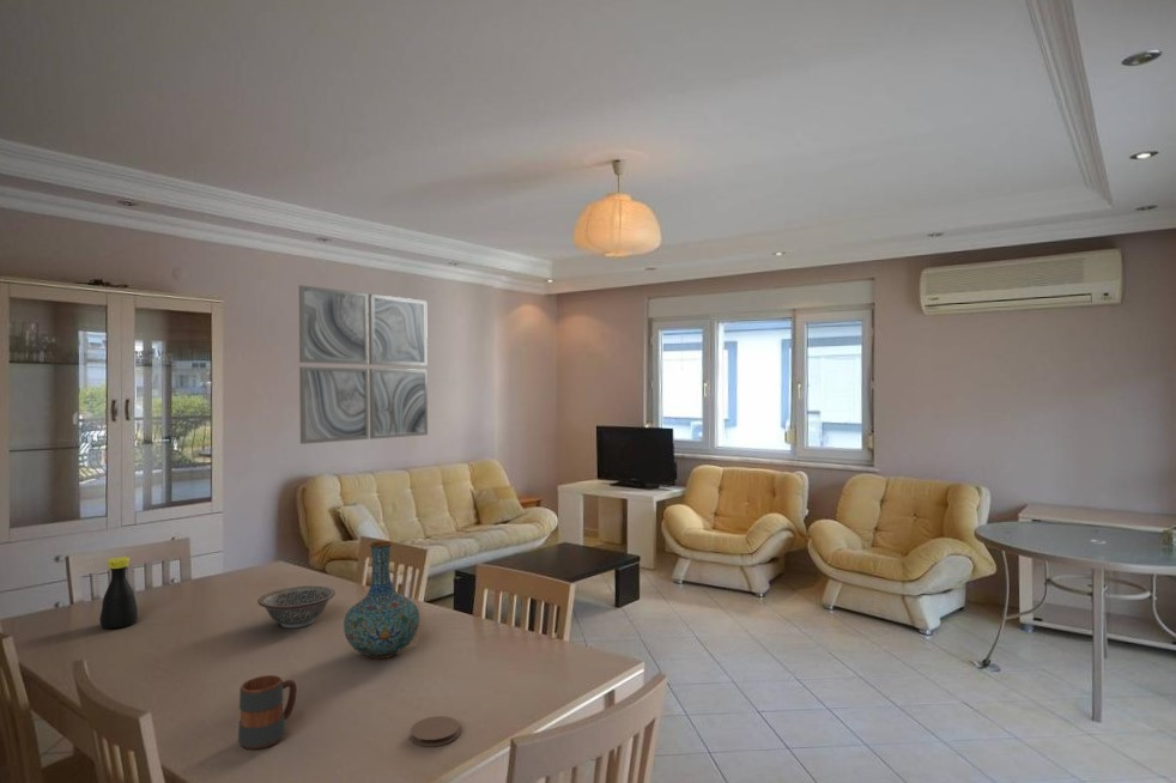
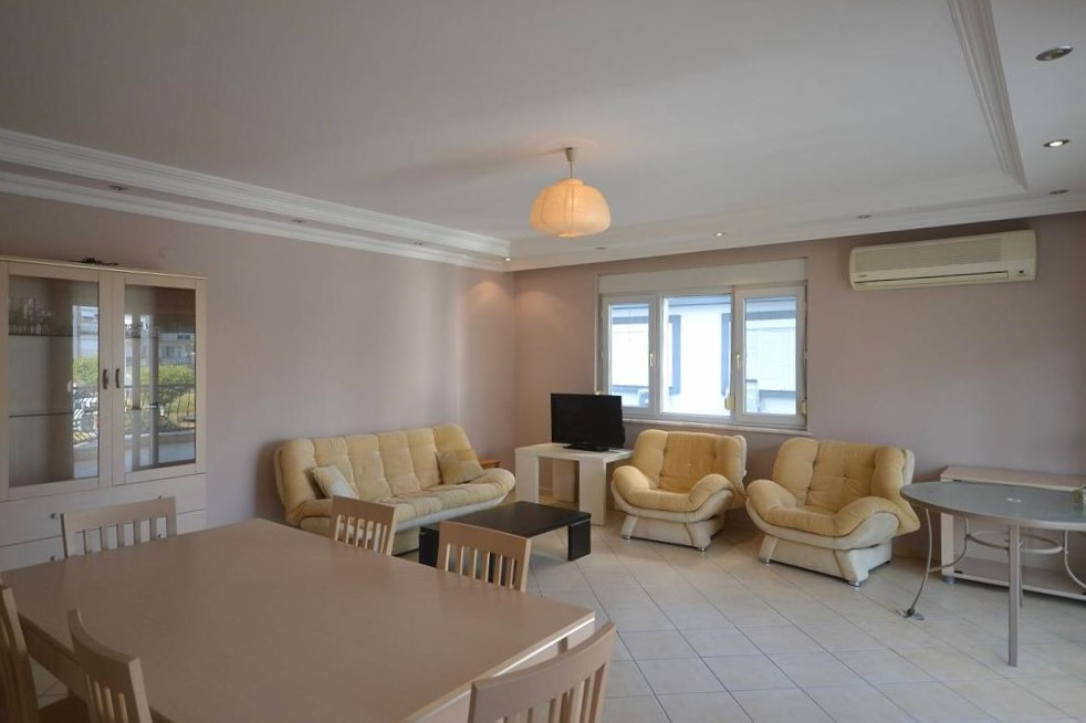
- wall art [298,284,429,445]
- decorative bowl [256,584,337,629]
- vase [343,540,422,660]
- mug [237,674,298,751]
- bottle [99,556,139,630]
- coaster [410,715,461,747]
